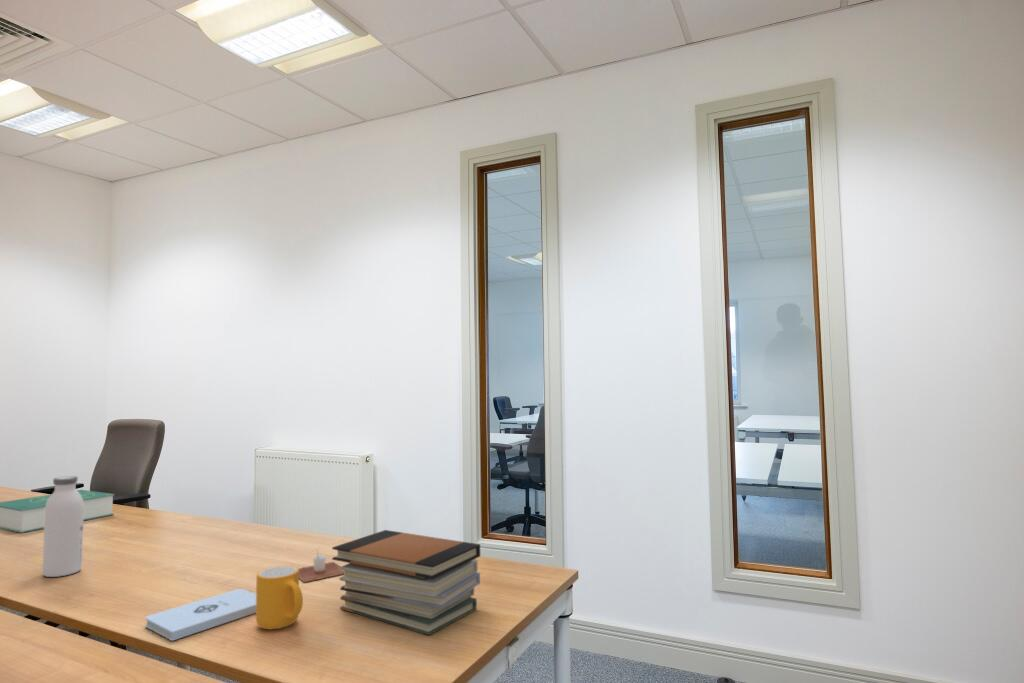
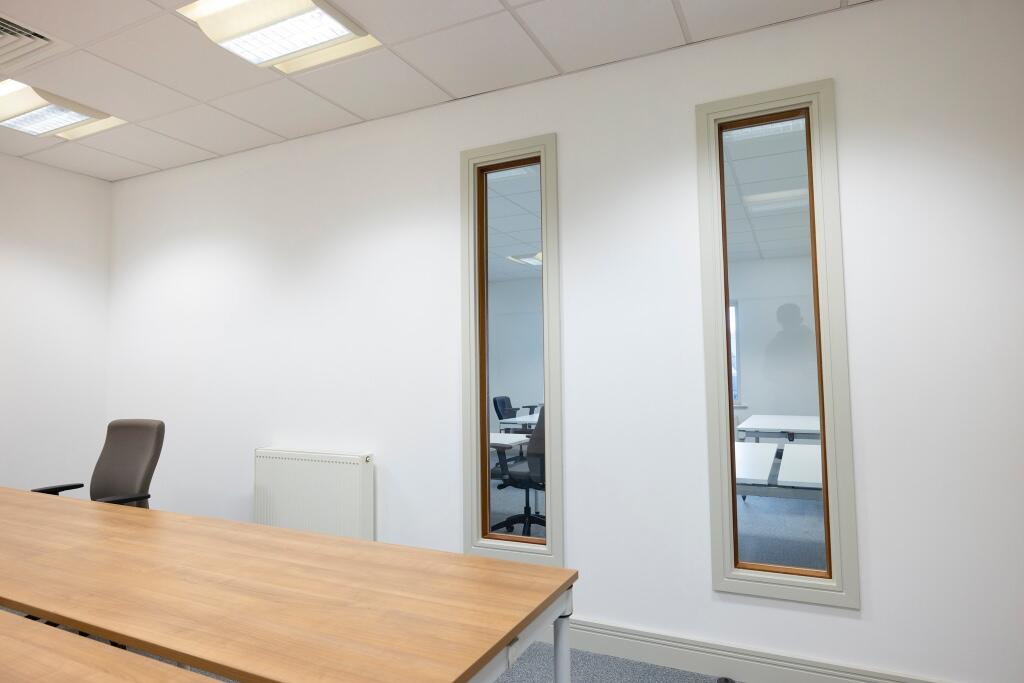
- book stack [331,529,481,636]
- mug [255,565,304,630]
- book [0,489,115,534]
- cup [298,549,345,583]
- notepad [145,588,256,642]
- water bottle [42,475,84,578]
